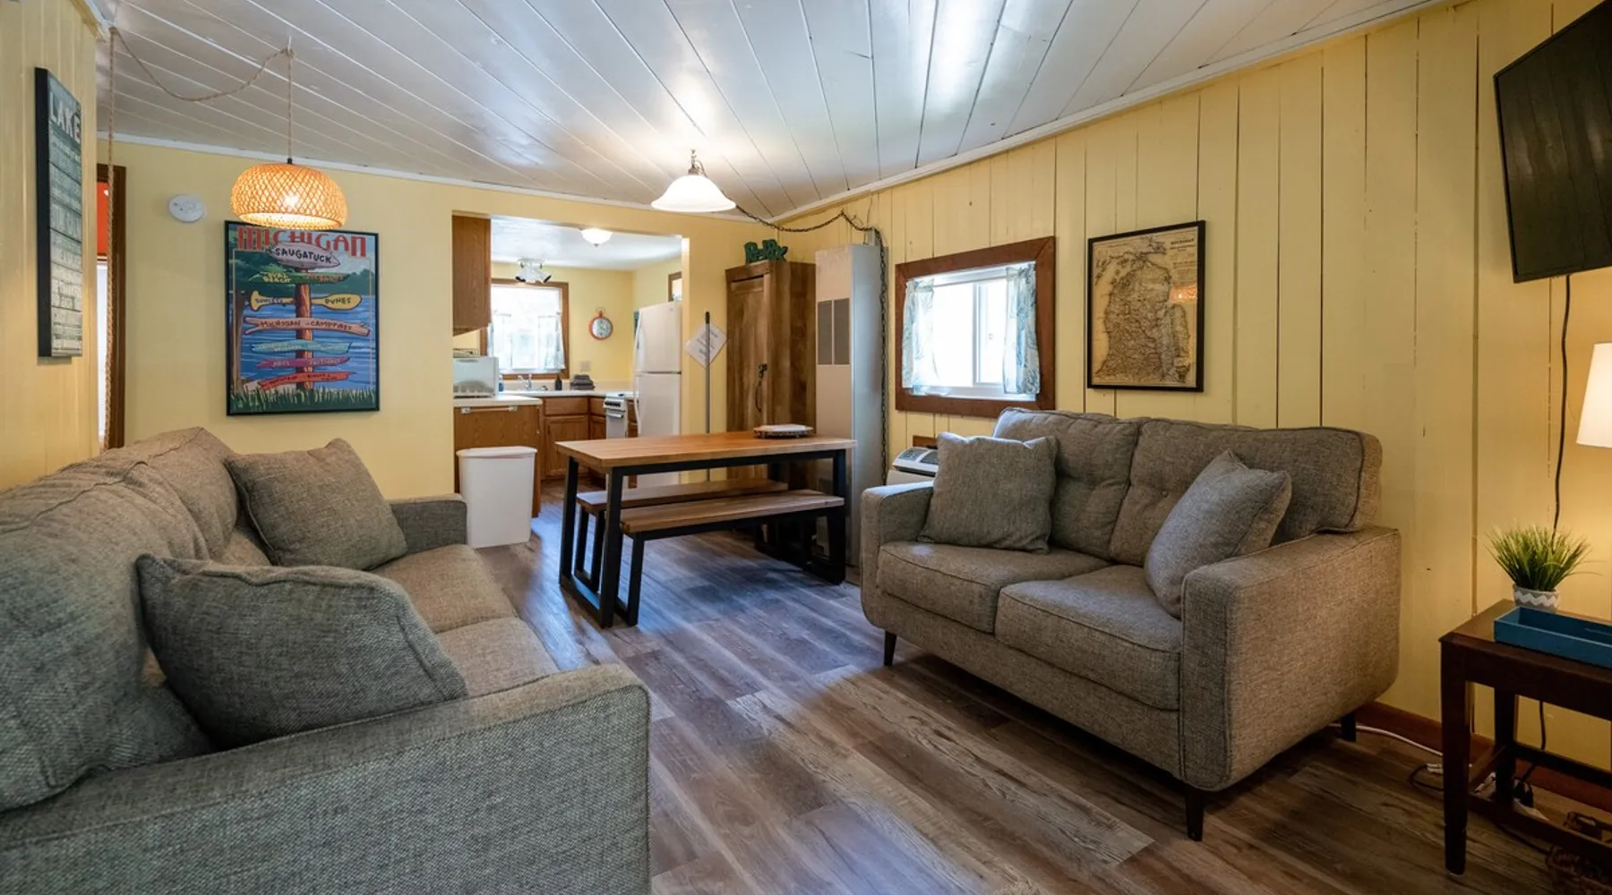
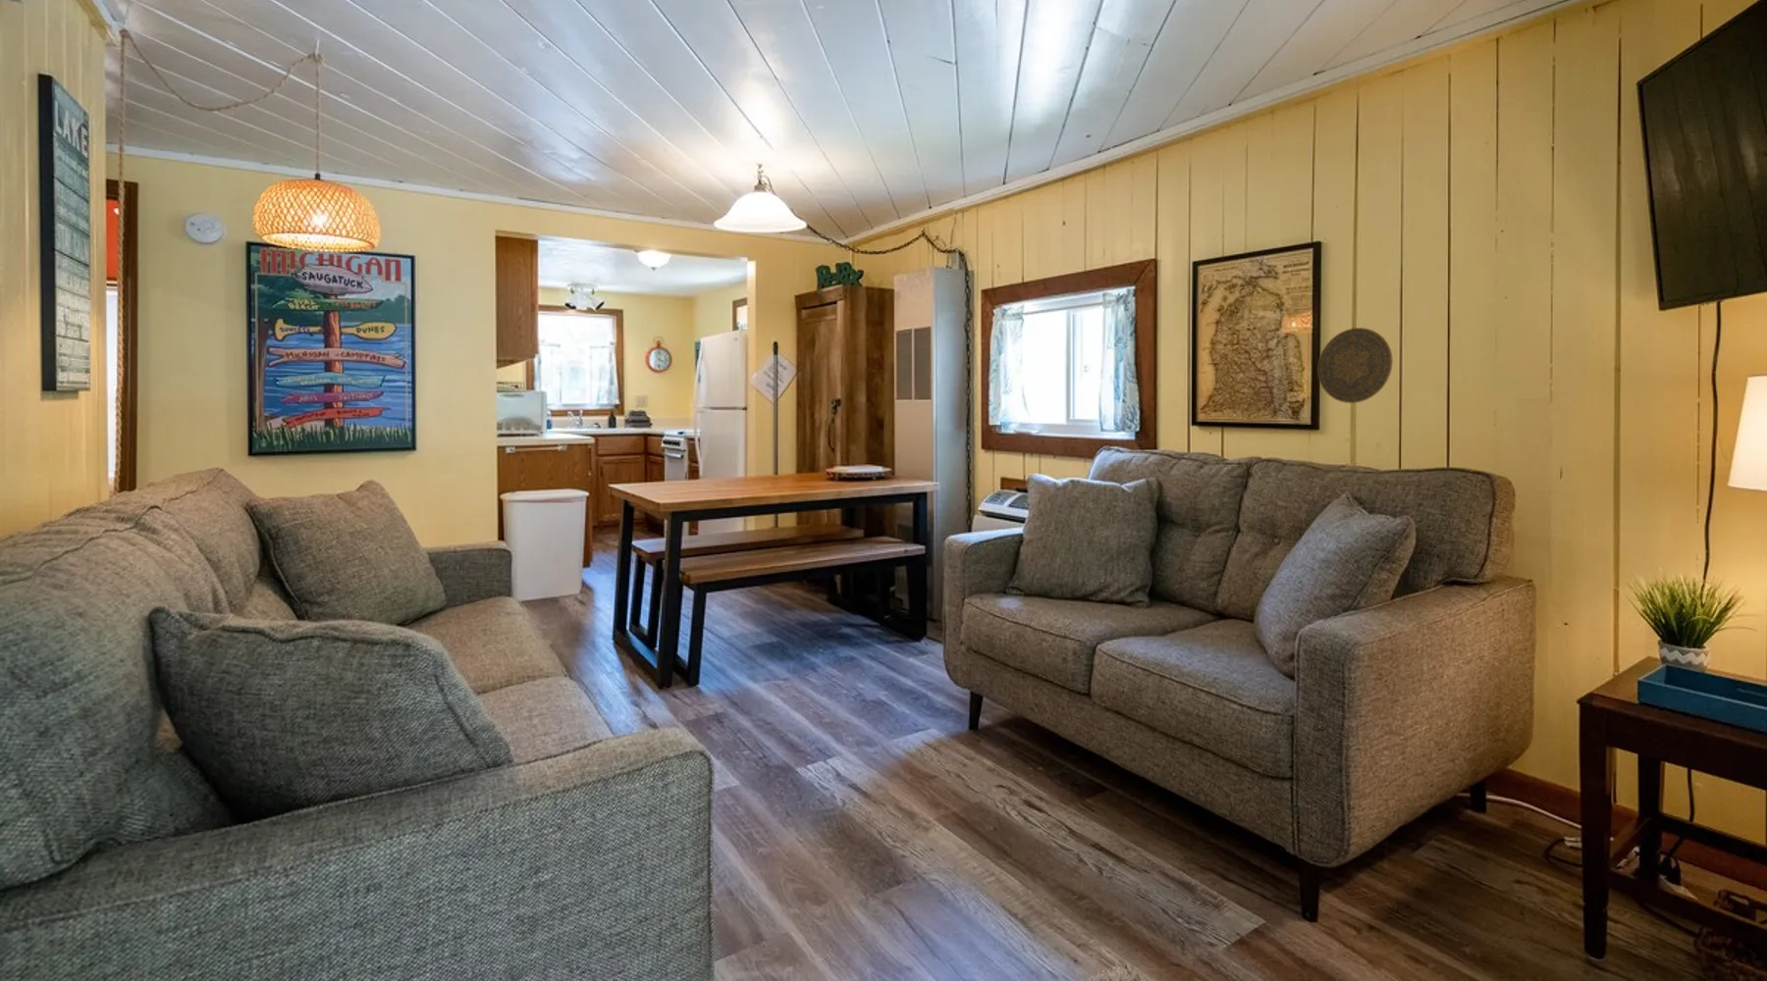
+ decorative plate [1316,326,1394,405]
